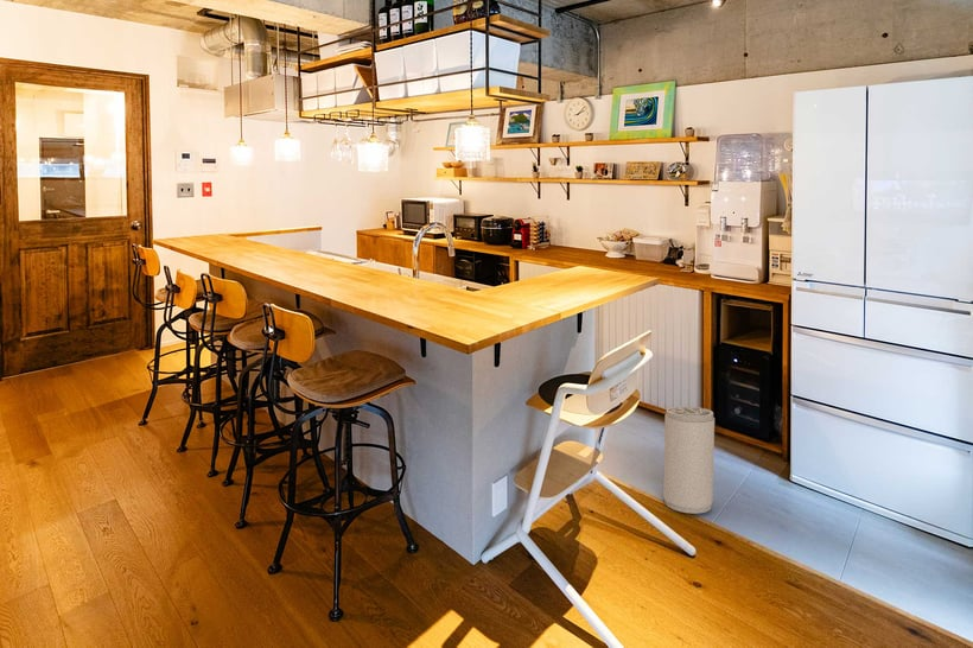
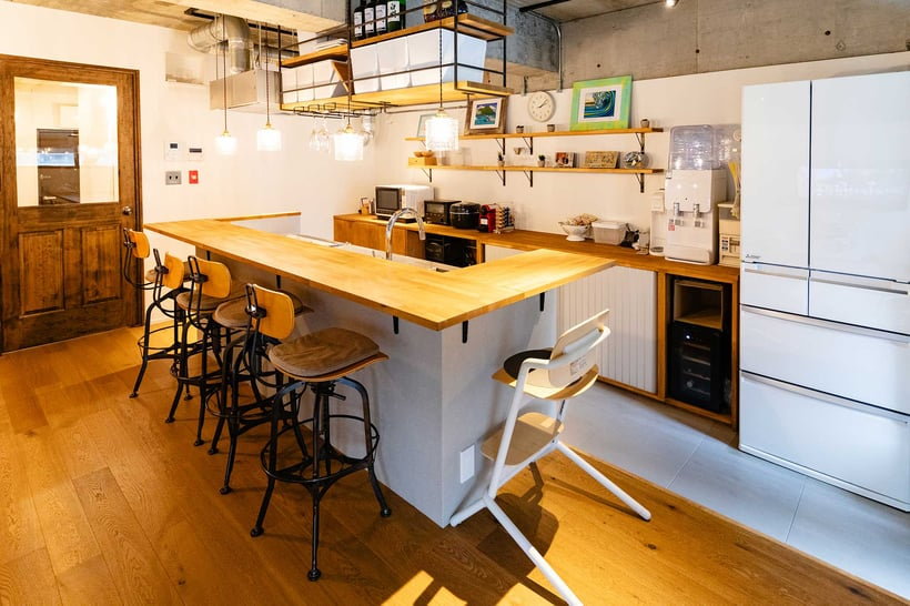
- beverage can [662,406,716,515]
